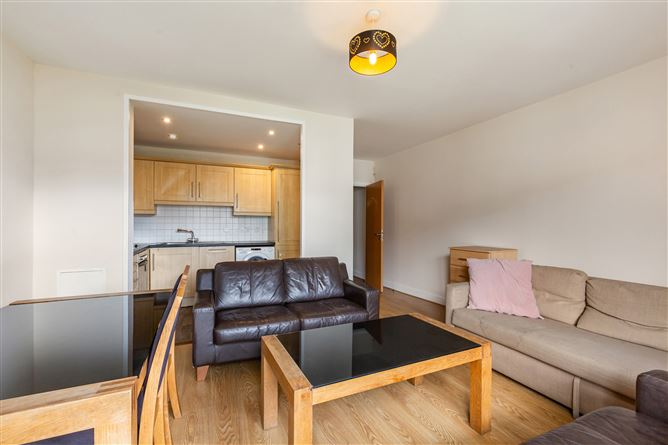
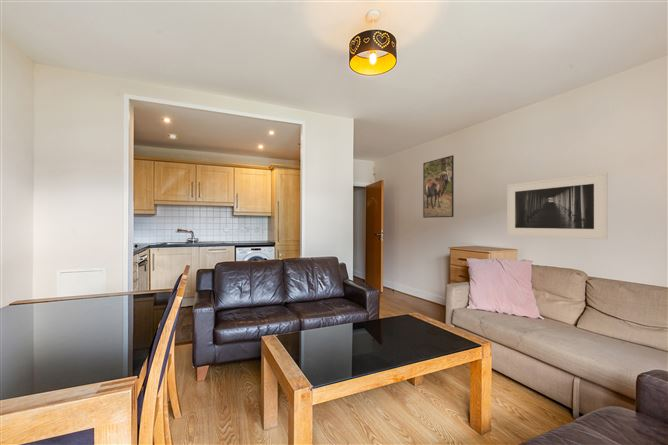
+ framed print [422,154,455,219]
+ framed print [506,171,609,240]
